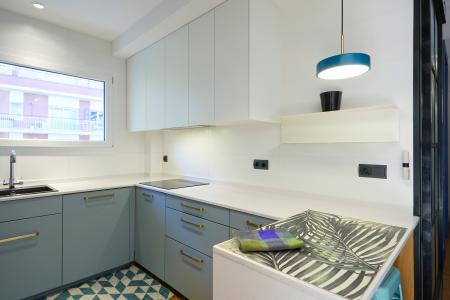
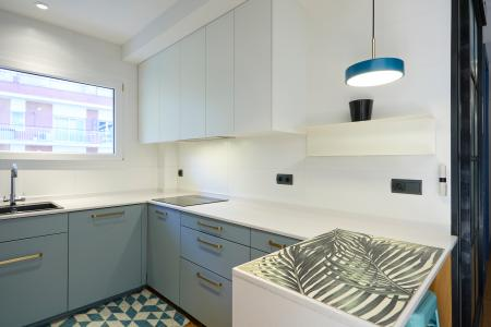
- dish towel [231,227,305,252]
